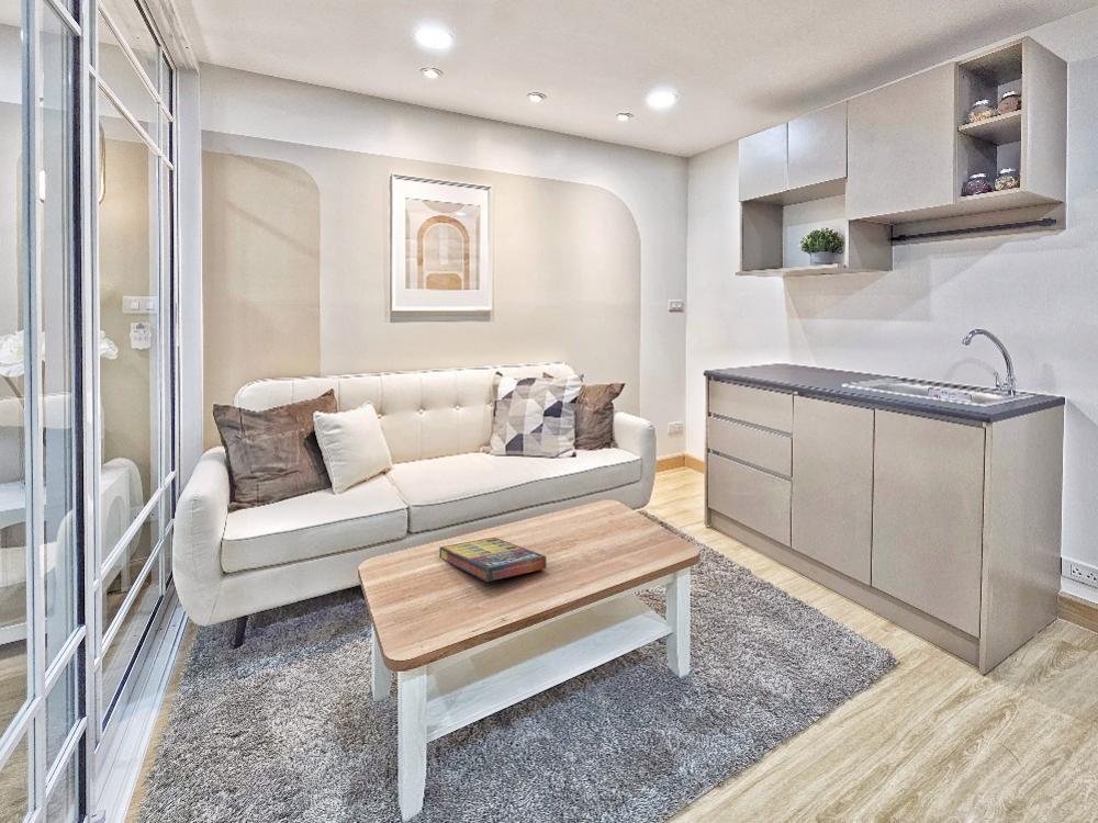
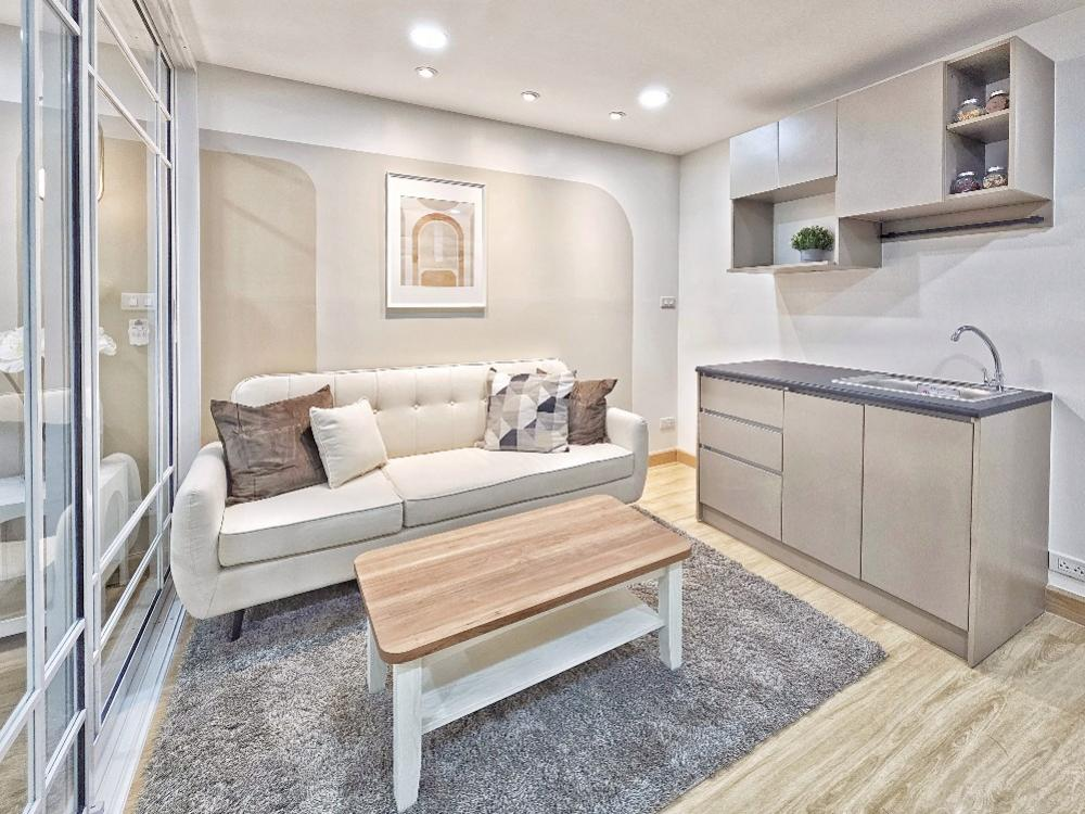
- game compilation box [438,537,547,583]
